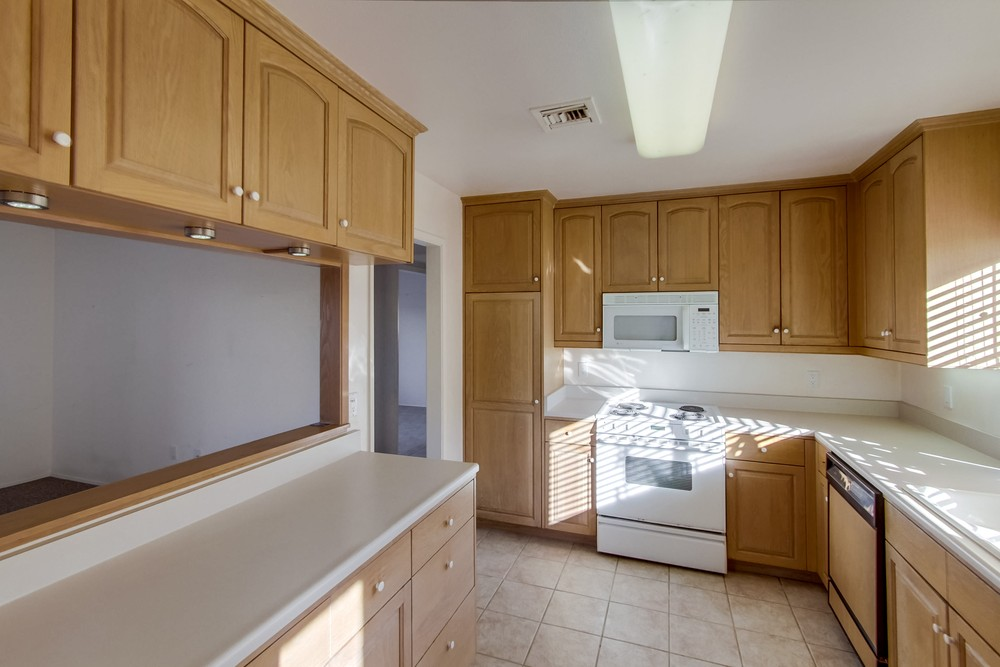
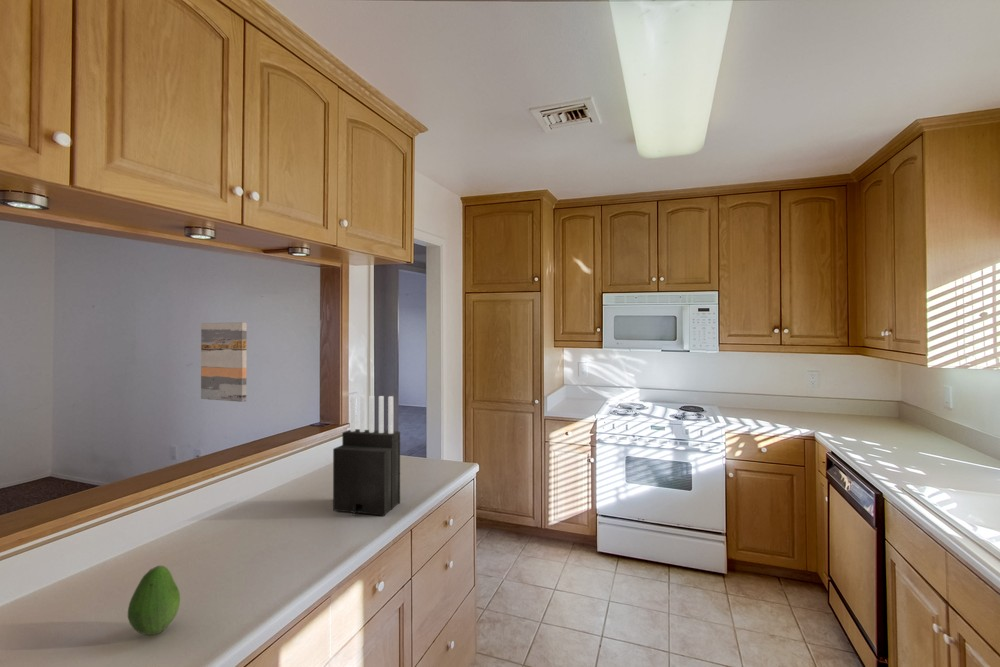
+ knife block [332,394,401,517]
+ fruit [127,565,181,636]
+ wall art [200,321,248,403]
